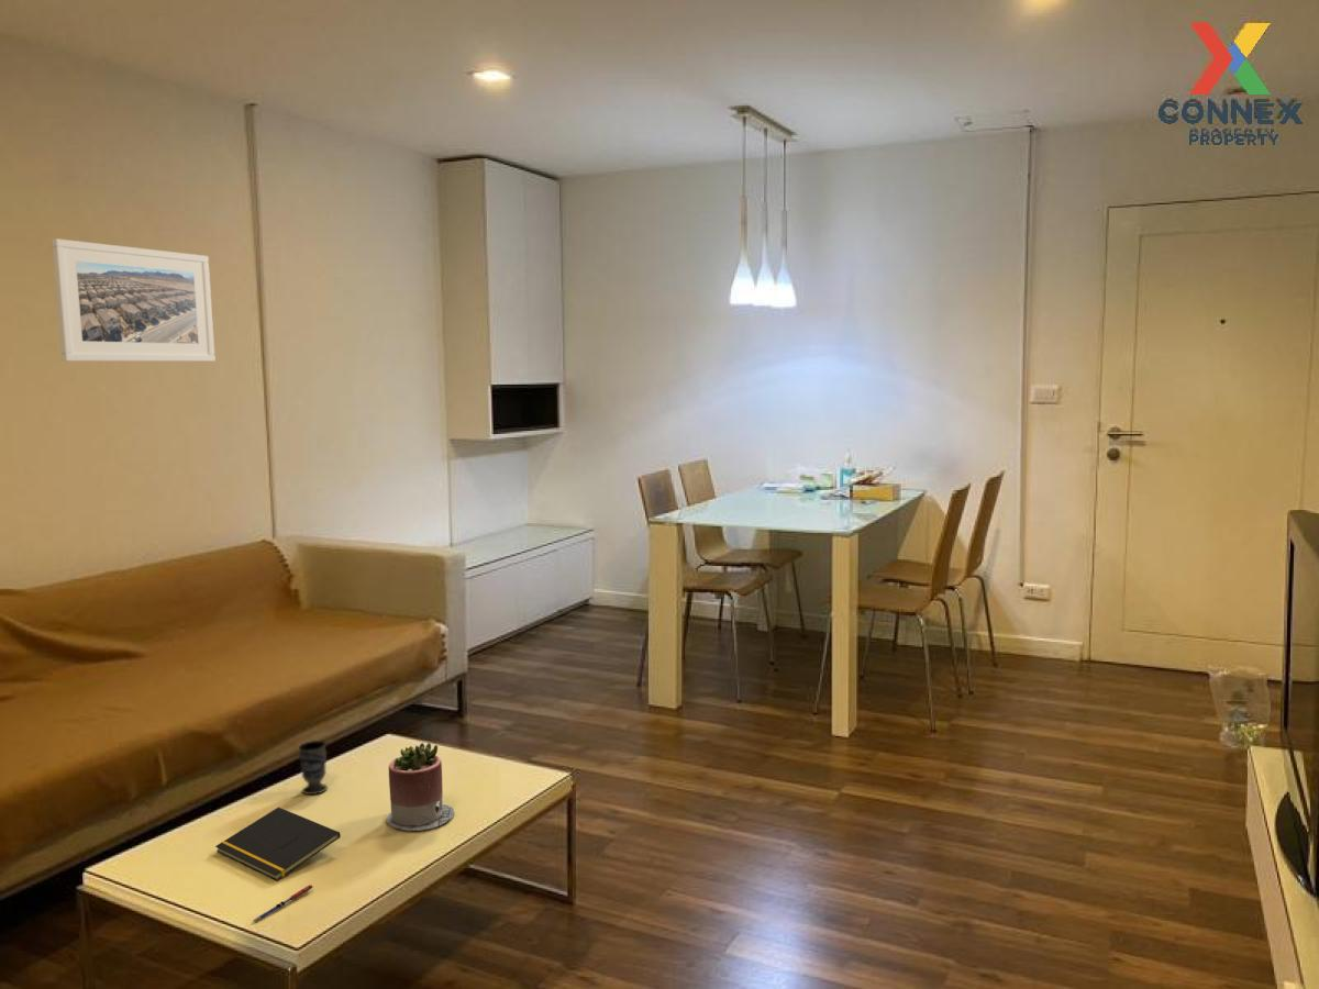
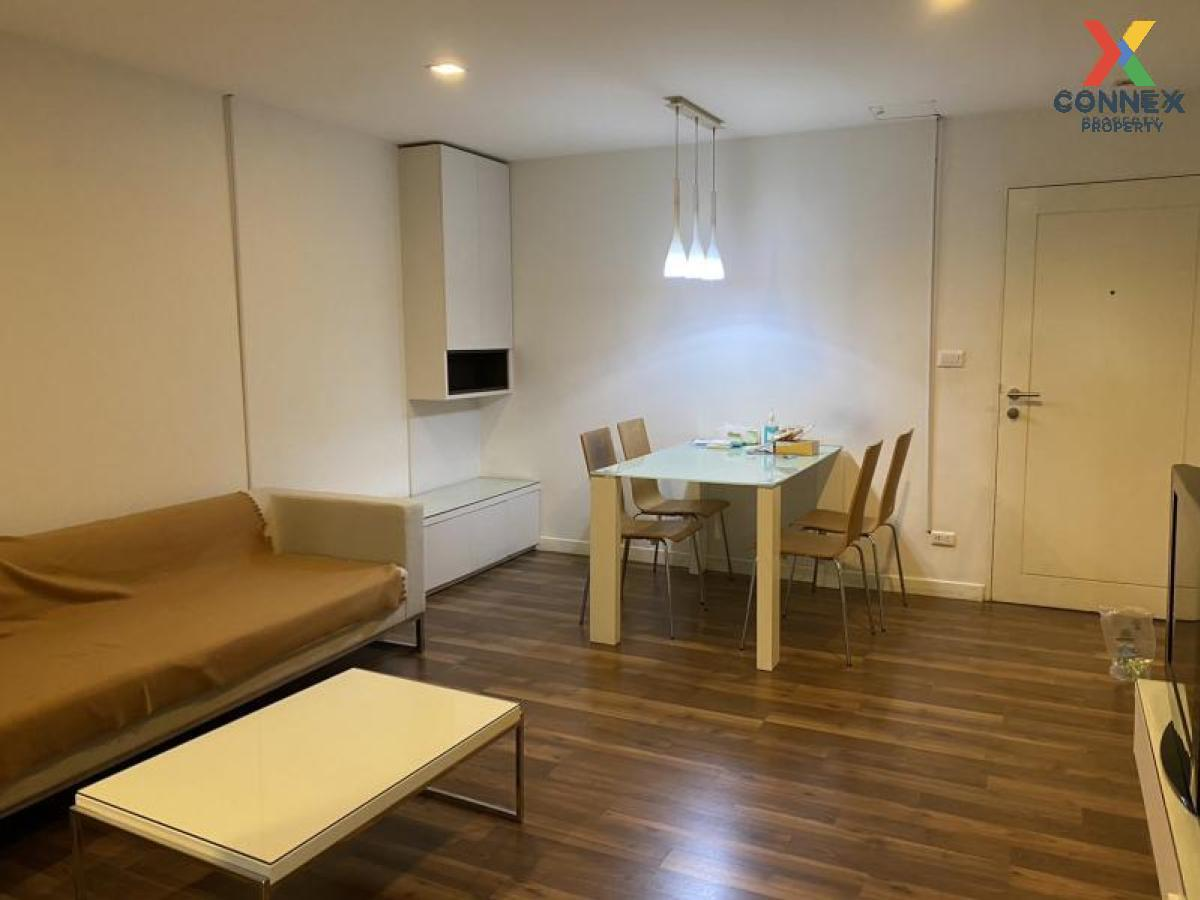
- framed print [51,237,217,363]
- cup [298,740,329,796]
- pen [253,884,313,923]
- notepad [214,807,342,881]
- succulent planter [385,742,455,832]
